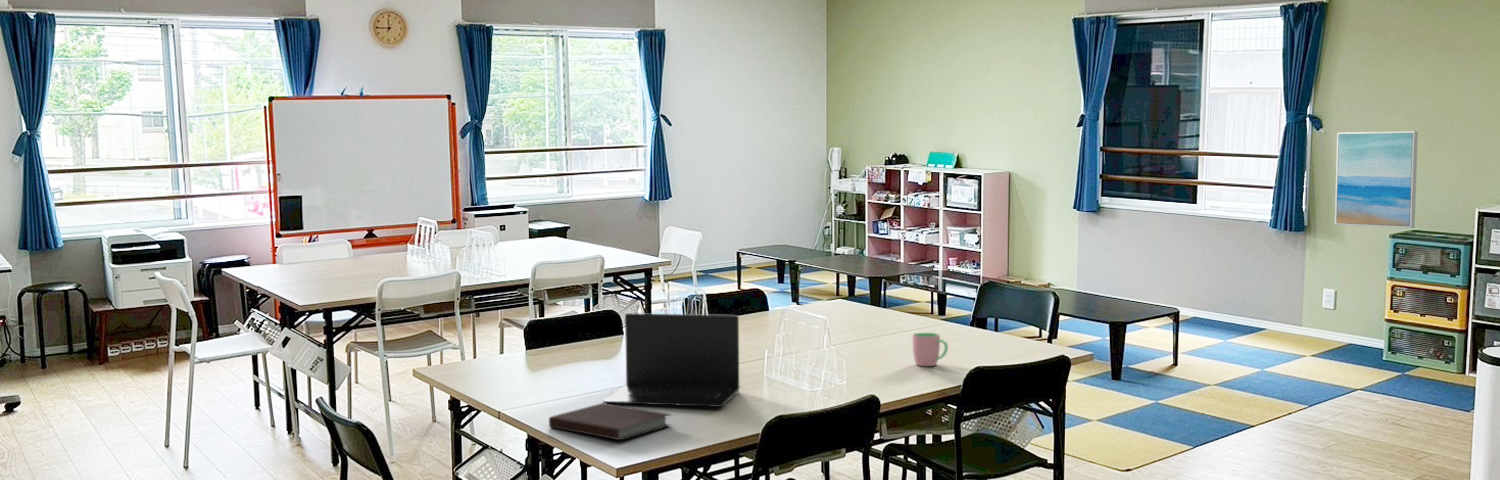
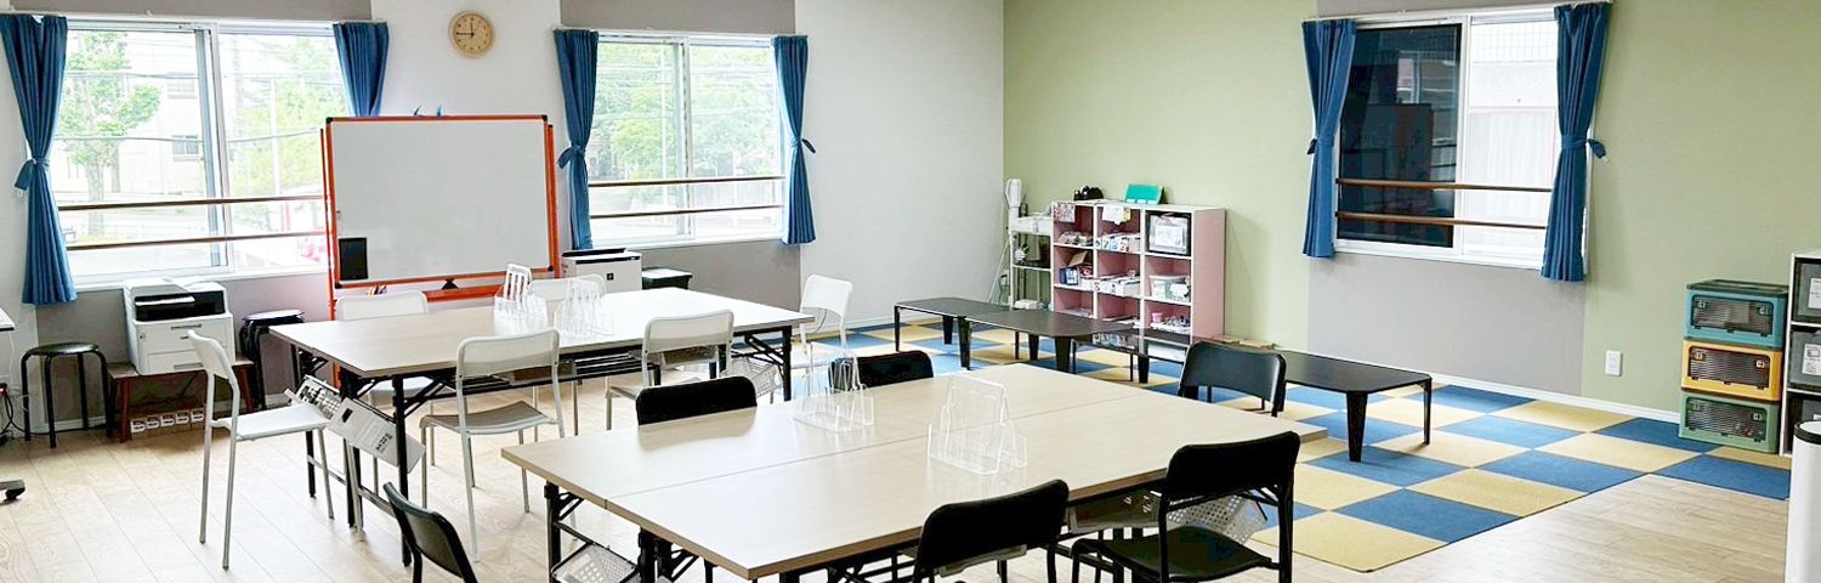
- wall art [1334,130,1419,229]
- notebook [548,402,672,441]
- cup [911,332,949,367]
- laptop [602,312,740,408]
